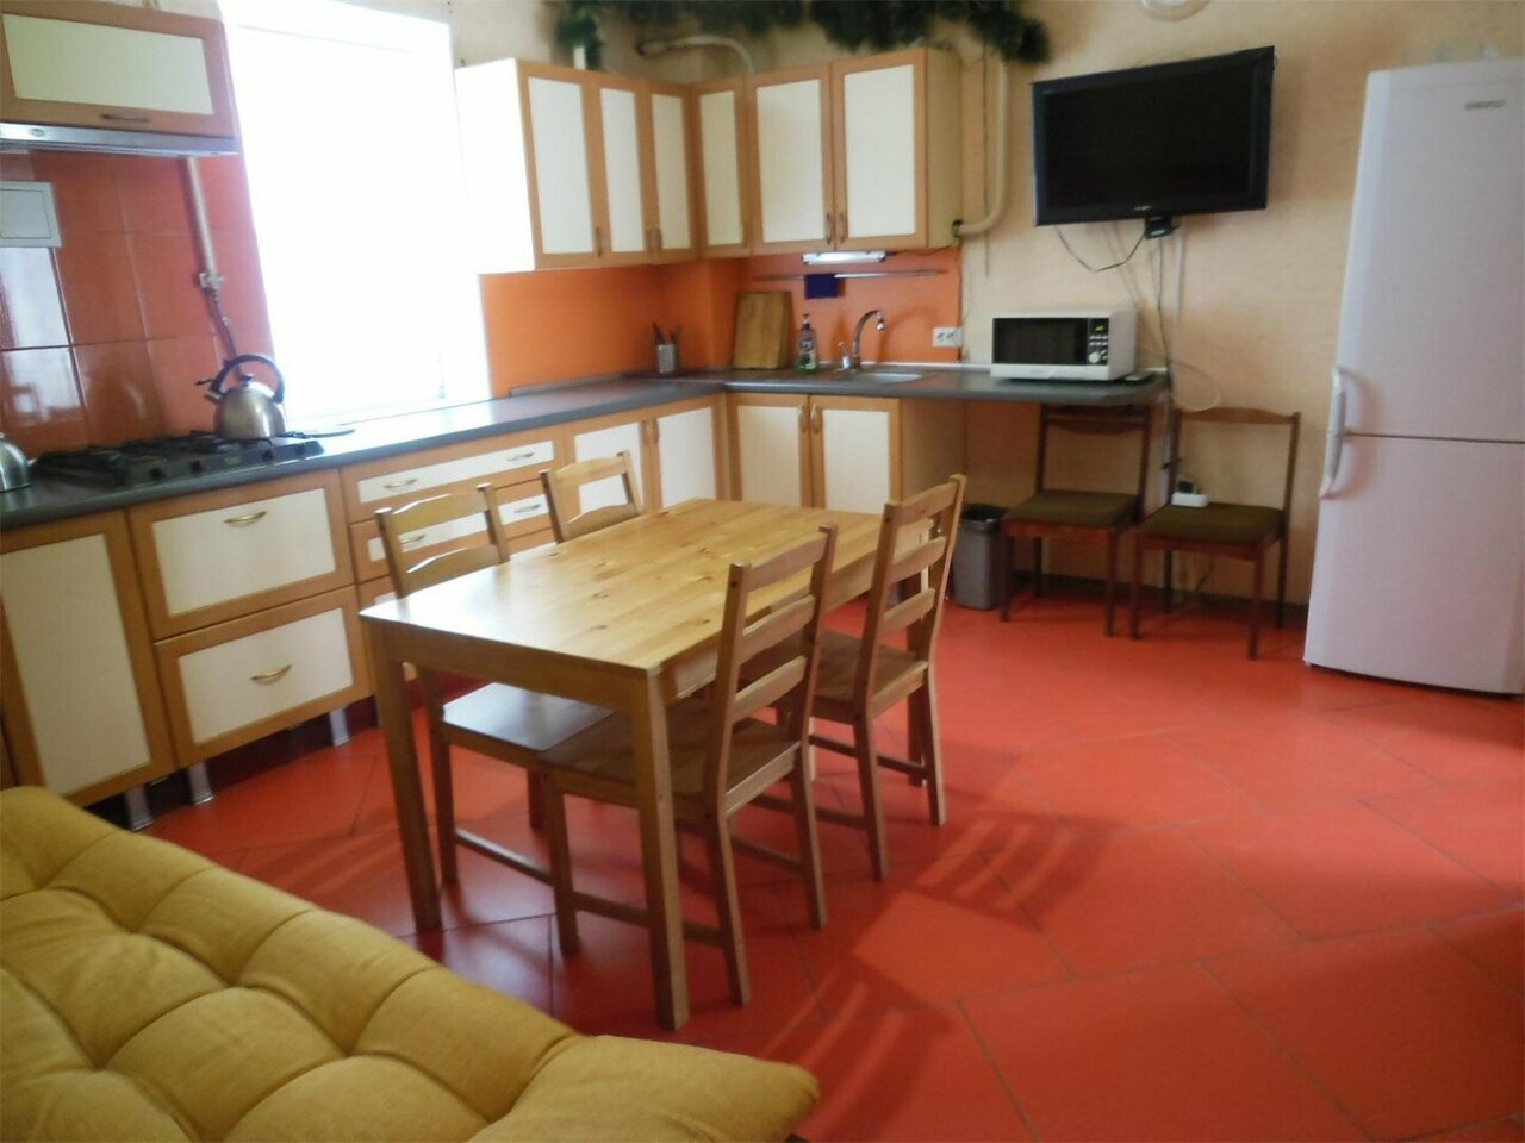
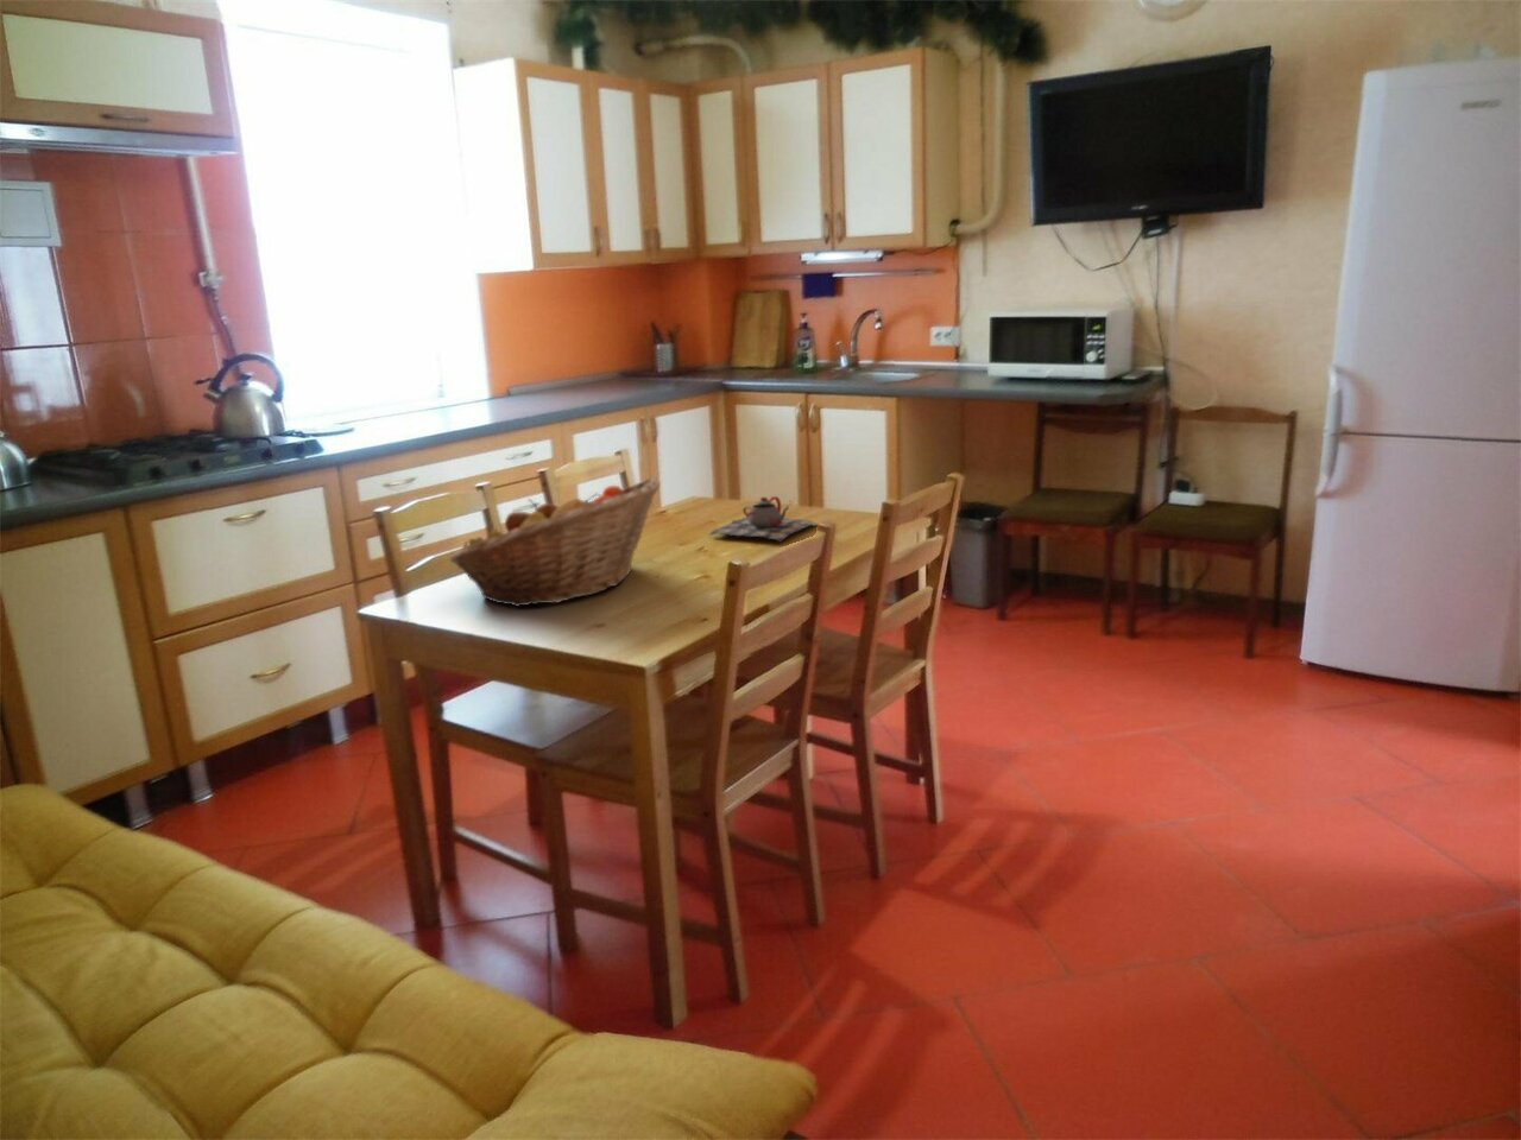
+ teapot [708,496,820,544]
+ fruit basket [449,477,662,608]
